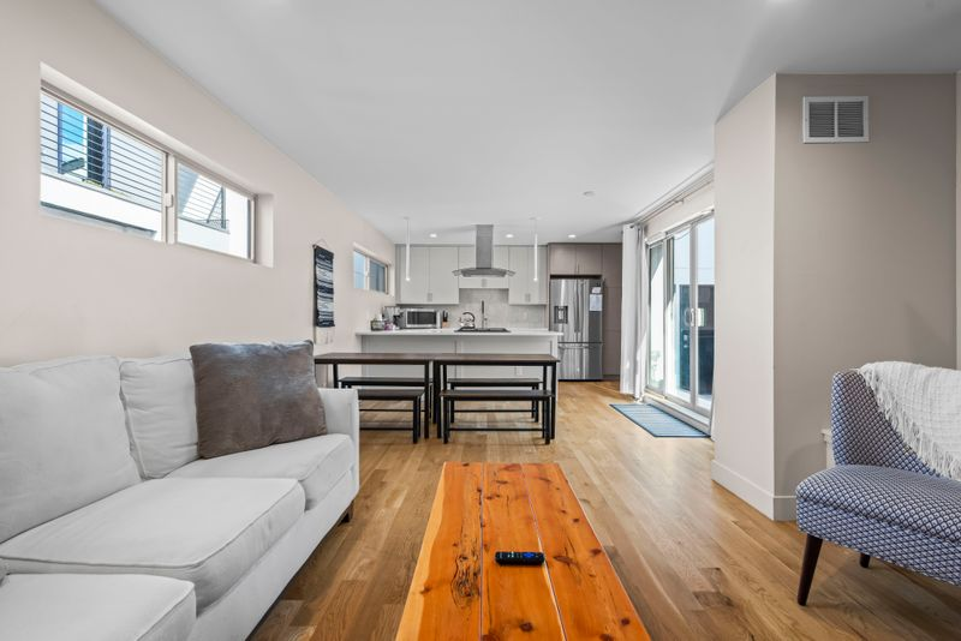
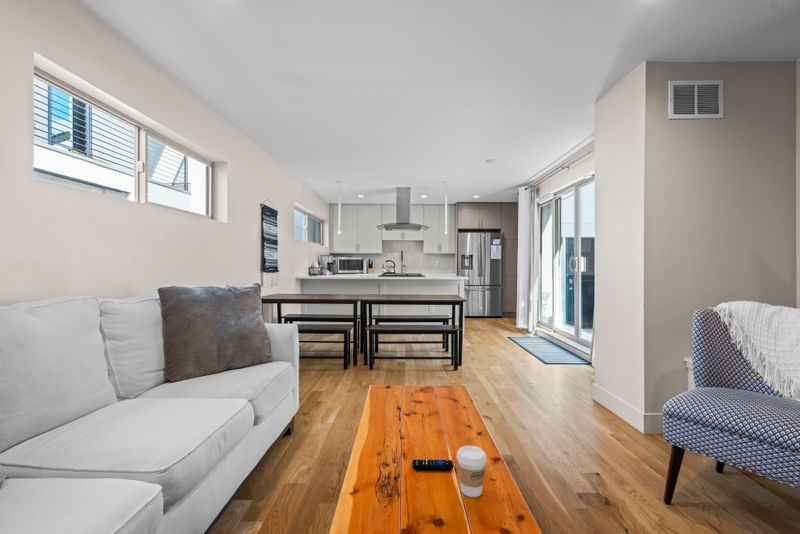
+ coffee cup [456,445,488,498]
